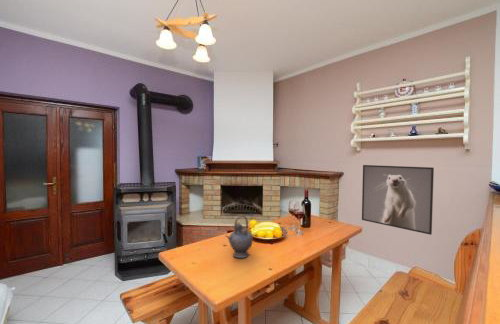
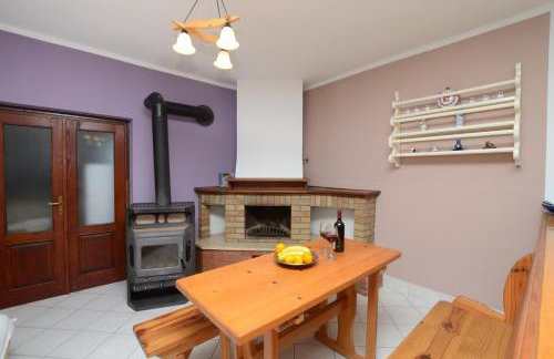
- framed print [361,164,435,236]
- teapot [224,214,254,259]
